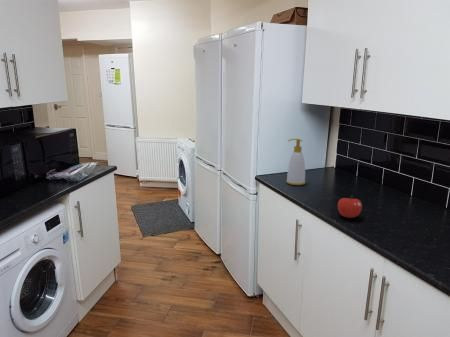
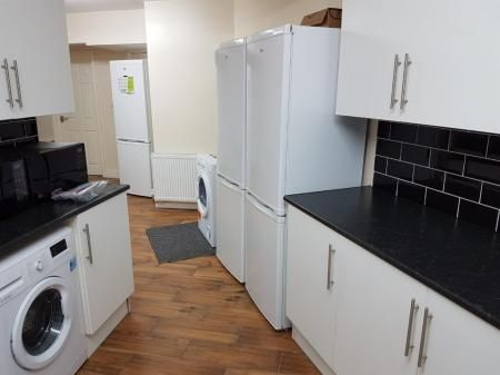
- soap bottle [285,138,306,186]
- fruit [337,194,363,219]
